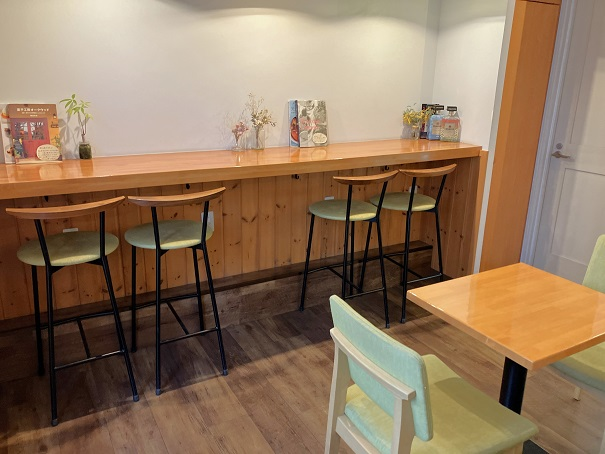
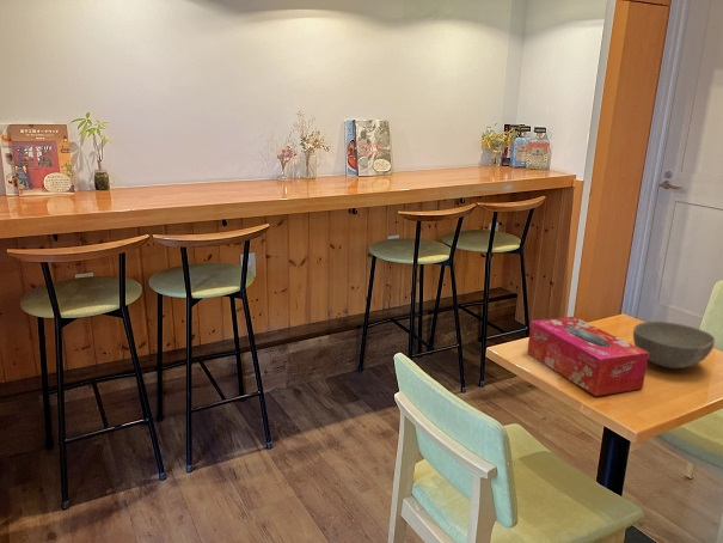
+ tissue box [526,316,649,397]
+ bowl [632,321,716,370]
